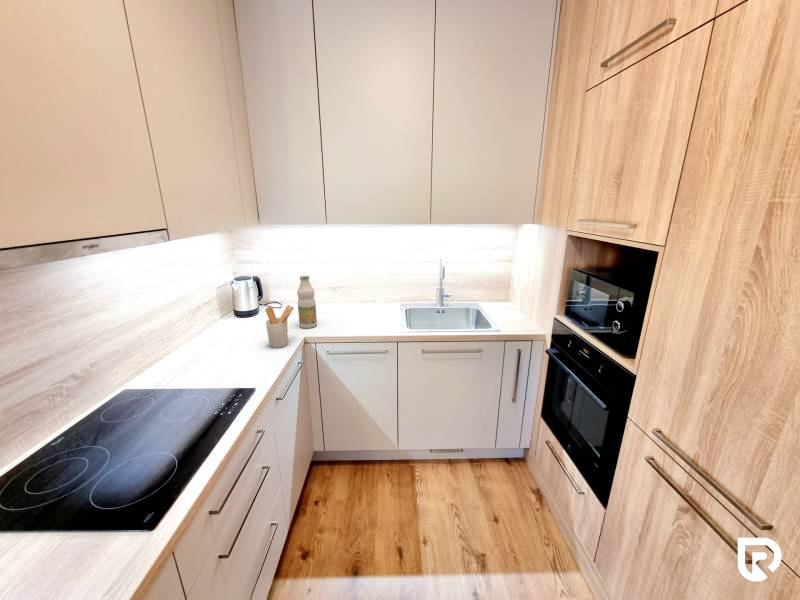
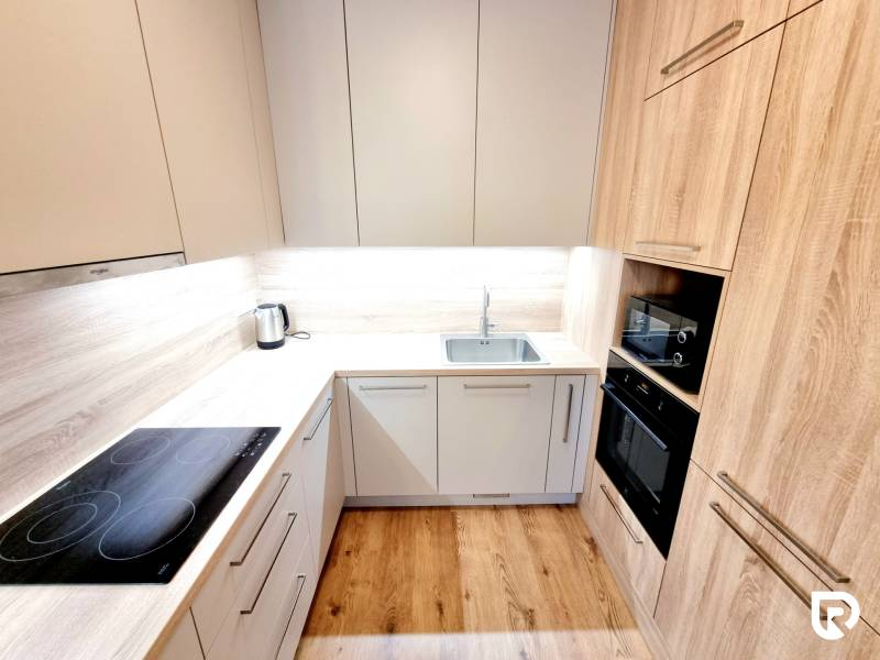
- utensil holder [264,304,295,349]
- bottle [296,275,318,329]
